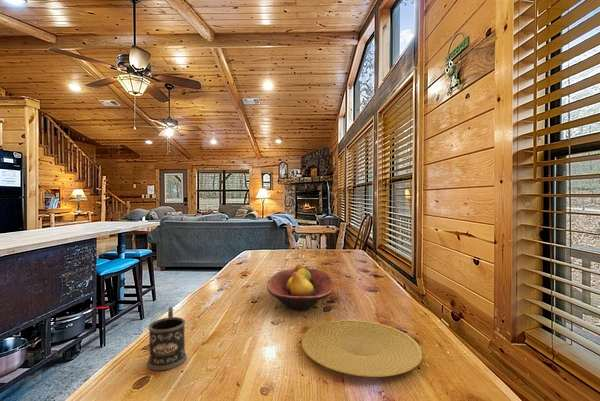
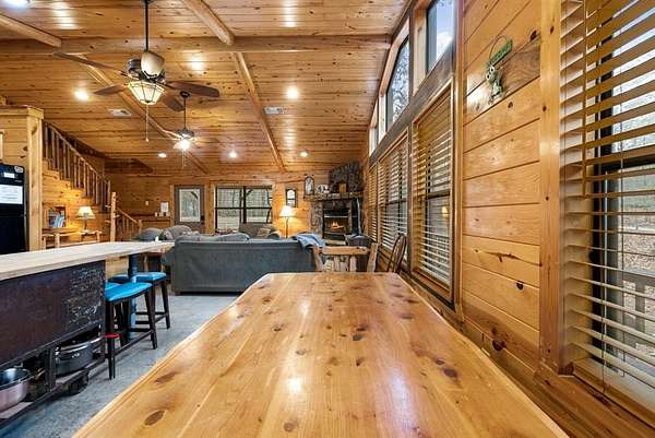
- fruit bowl [266,263,334,312]
- mug [146,306,188,371]
- plate [301,319,423,378]
